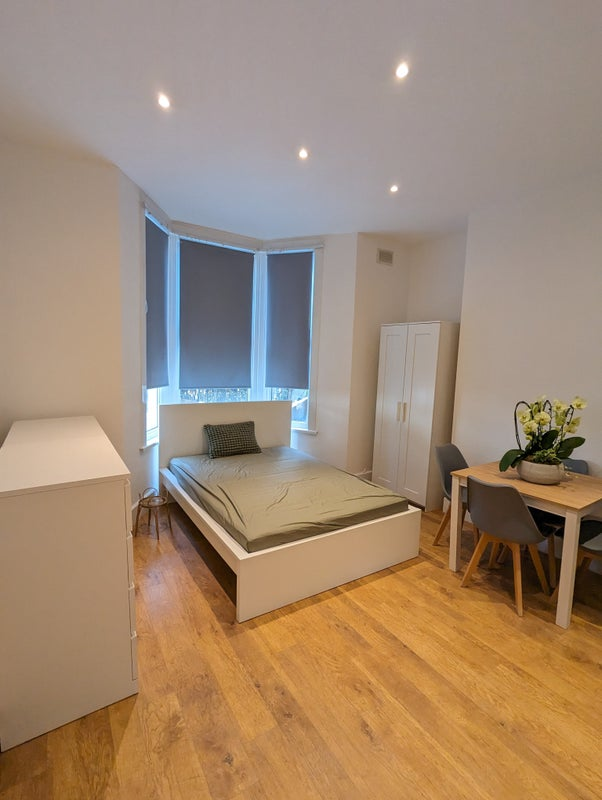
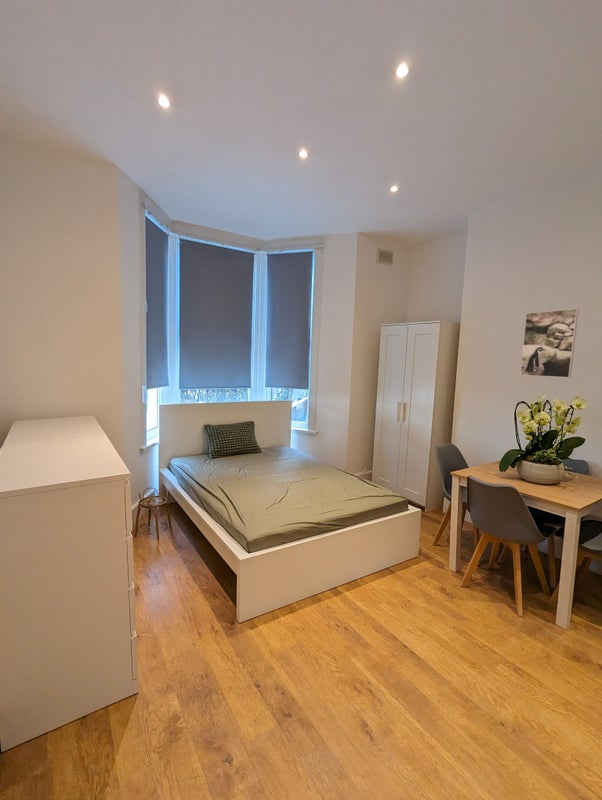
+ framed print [519,308,580,379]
